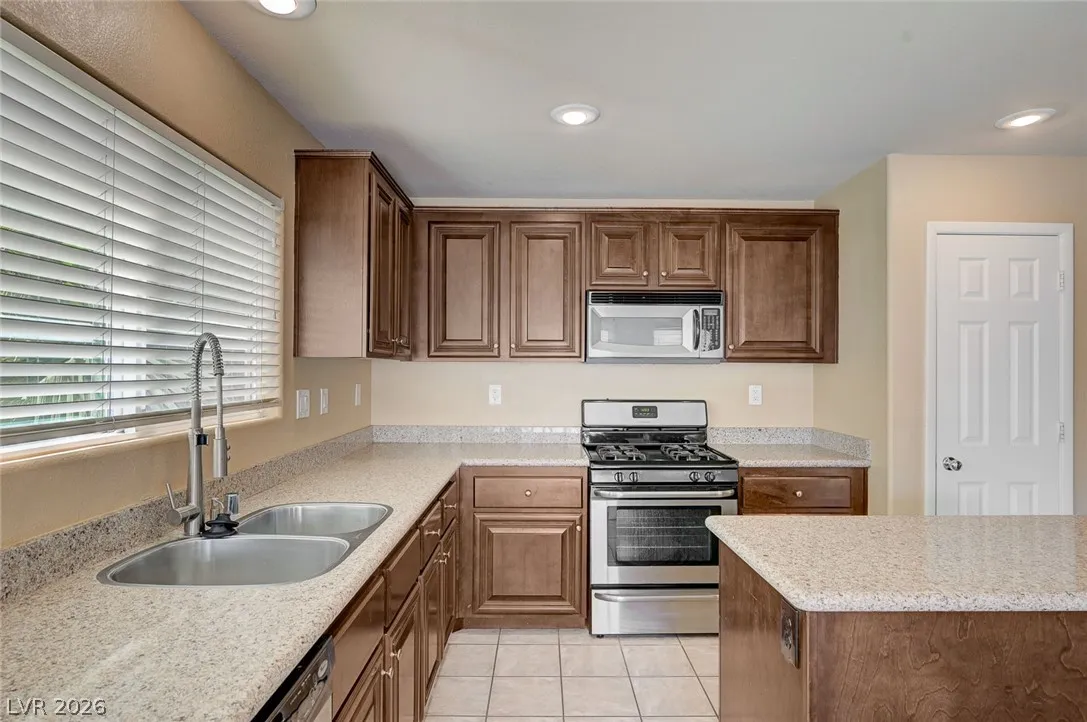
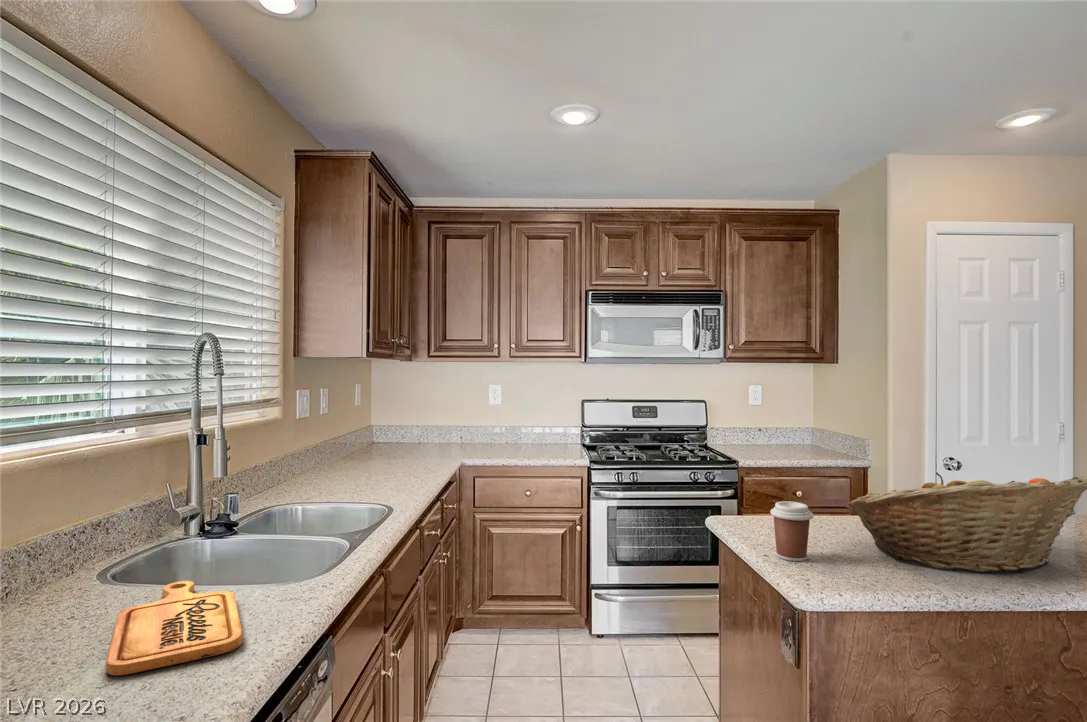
+ cutting board [105,580,243,676]
+ coffee cup [770,500,814,562]
+ fruit basket [846,471,1087,574]
